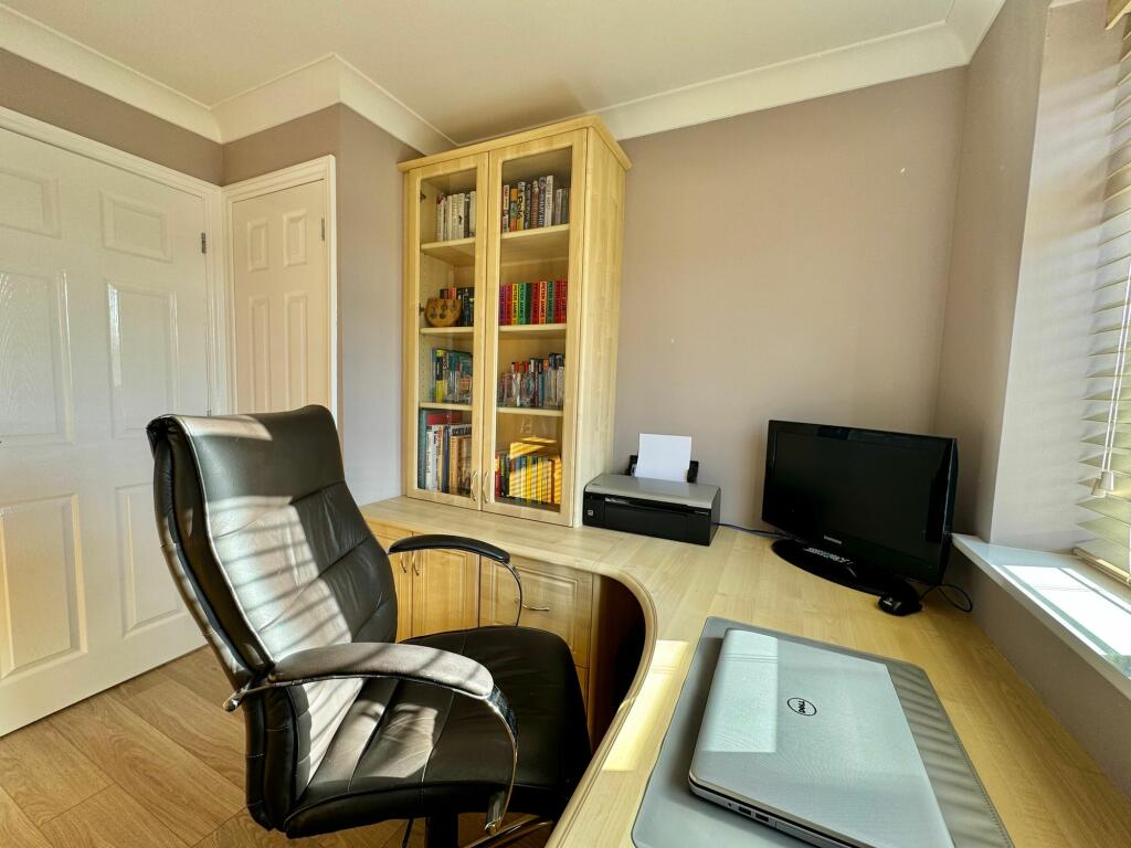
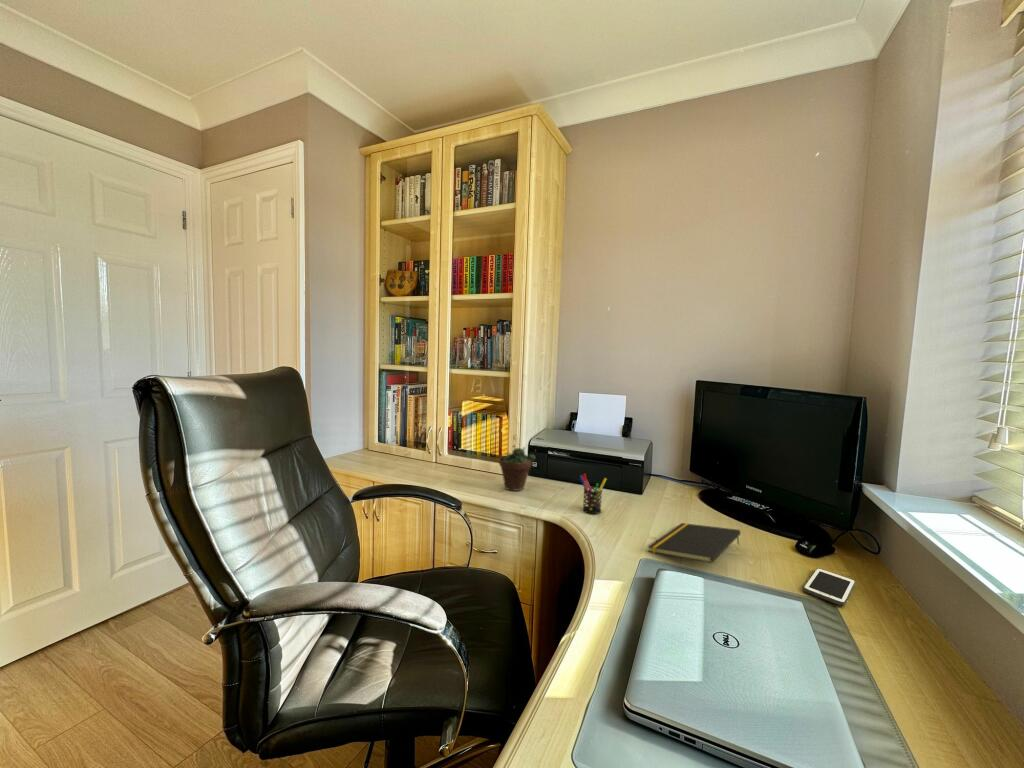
+ pen holder [578,473,608,515]
+ notepad [647,522,742,564]
+ cell phone [803,567,856,607]
+ succulent plant [498,434,537,492]
